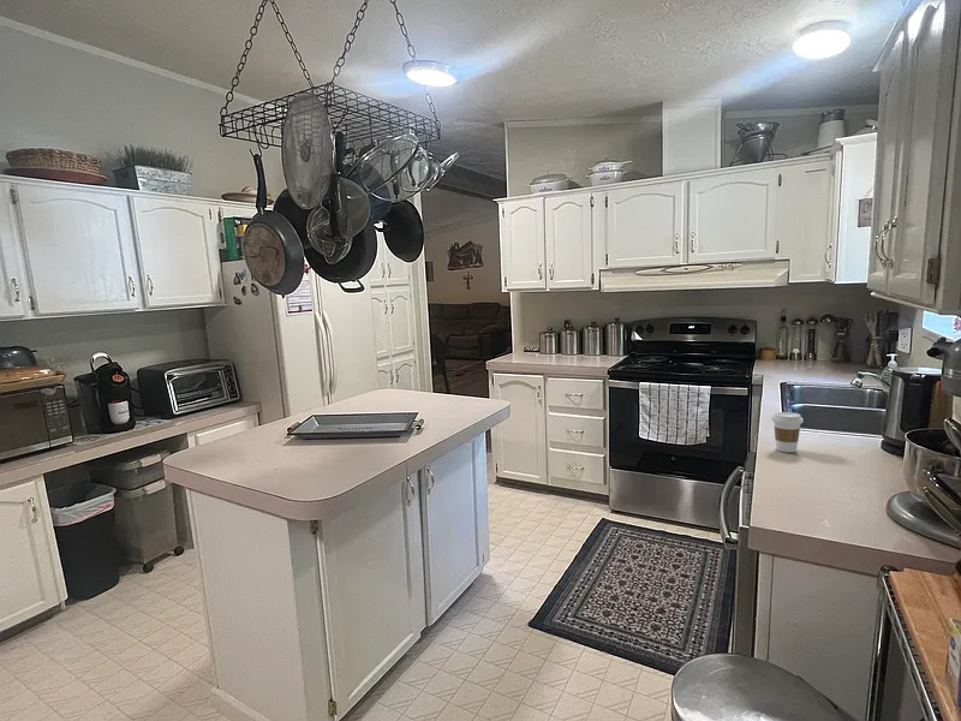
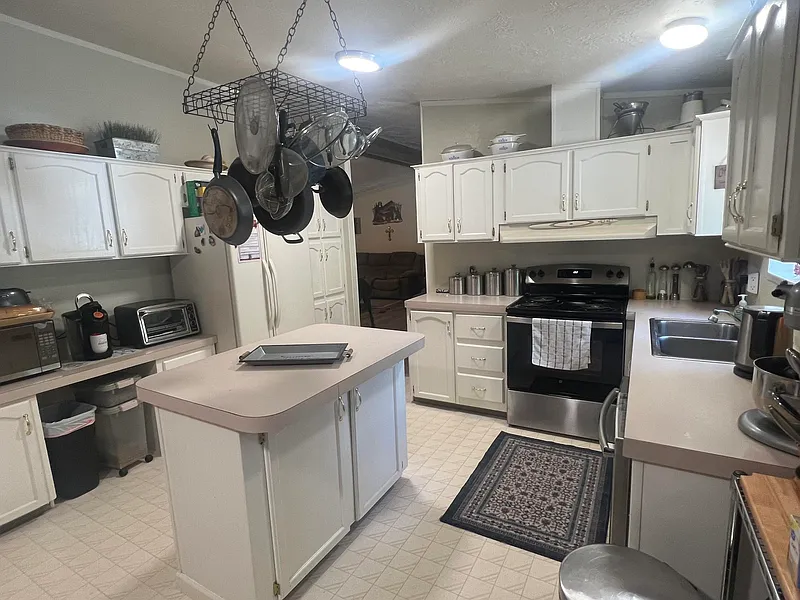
- coffee cup [771,411,805,453]
